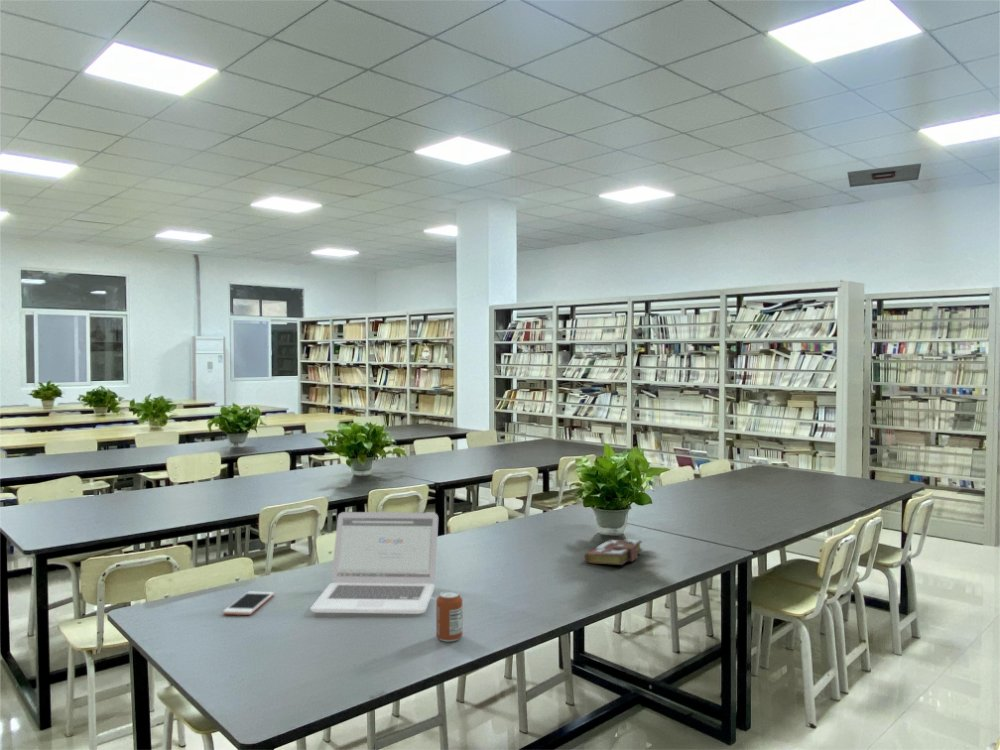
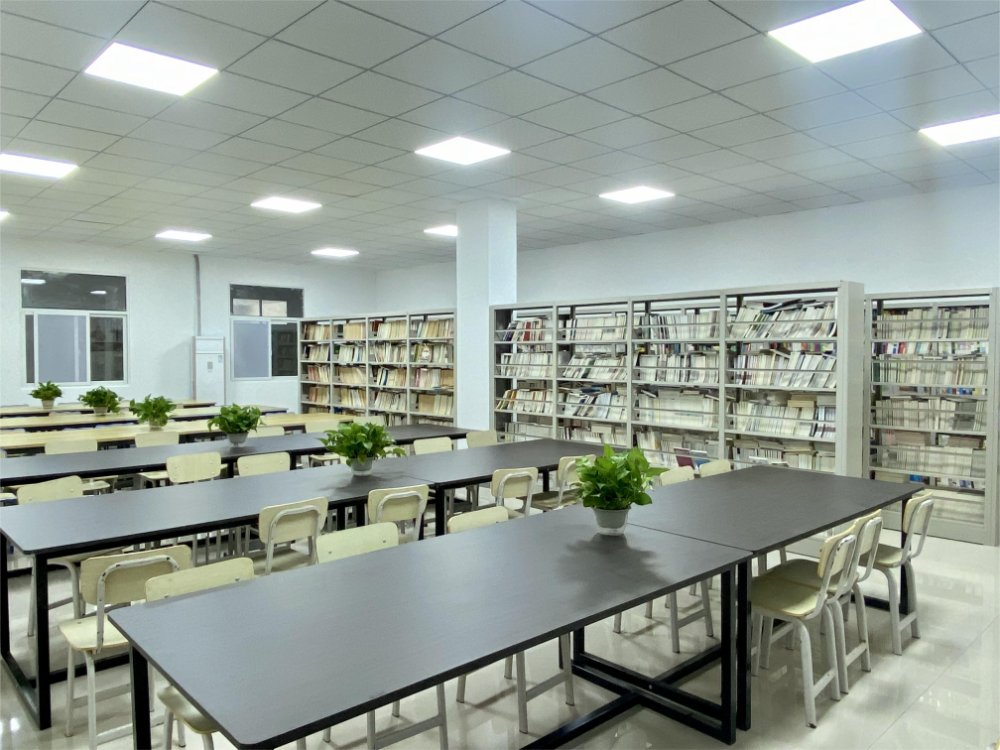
- laptop [309,511,439,615]
- can [435,590,463,643]
- book [583,538,644,566]
- cell phone [222,591,275,616]
- ceiling vent [847,162,922,188]
